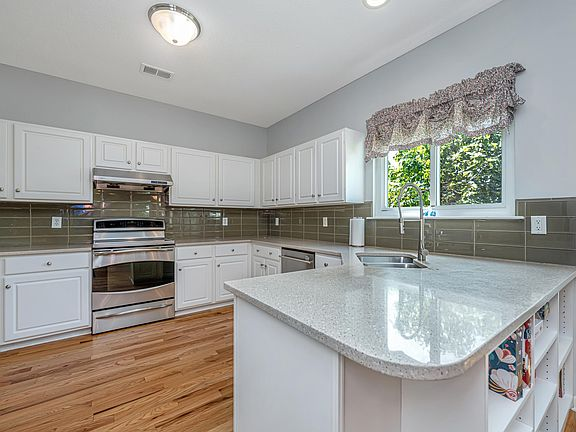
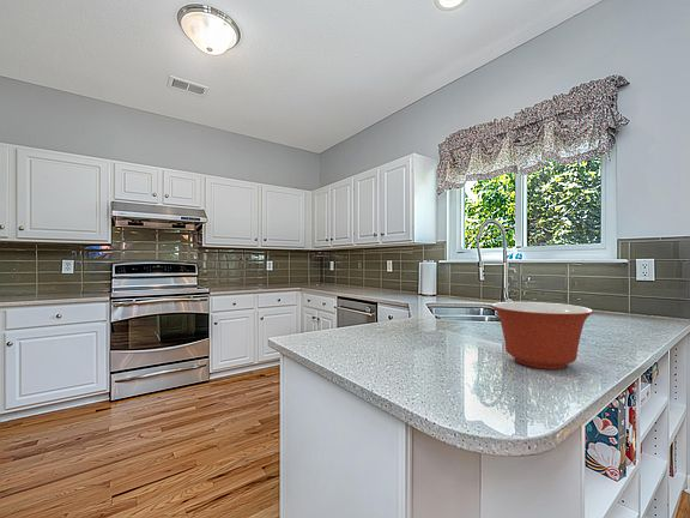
+ mixing bowl [491,301,594,371]
